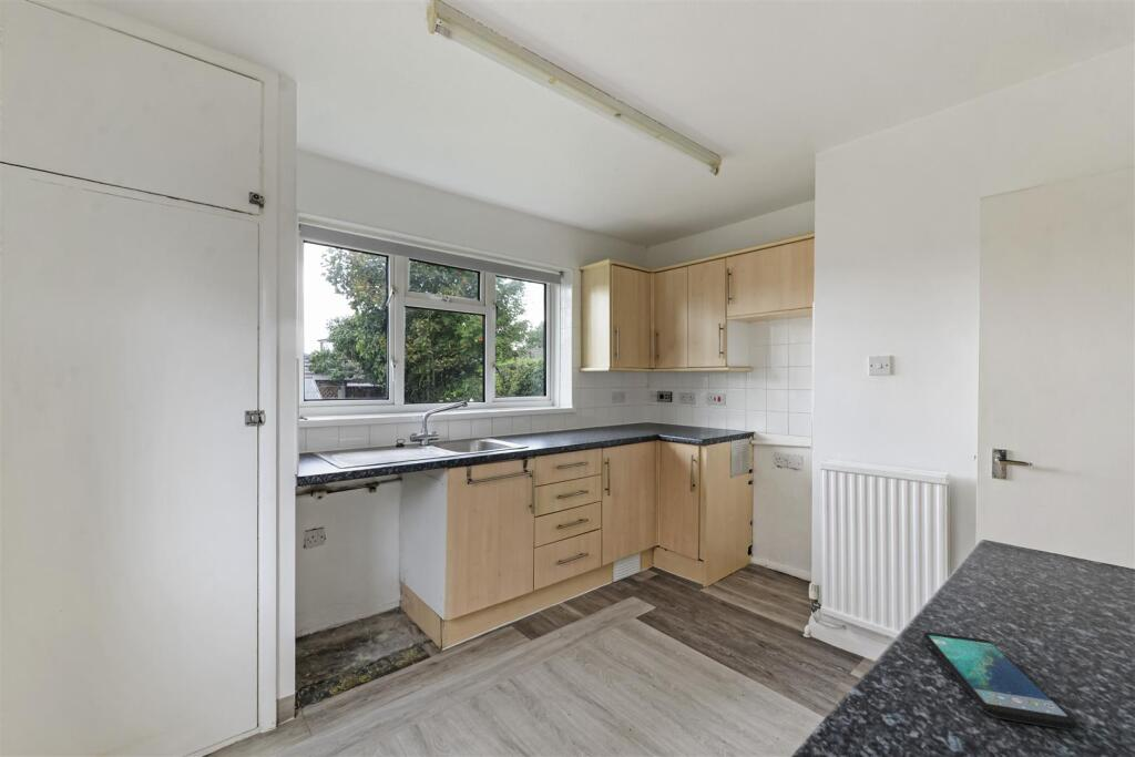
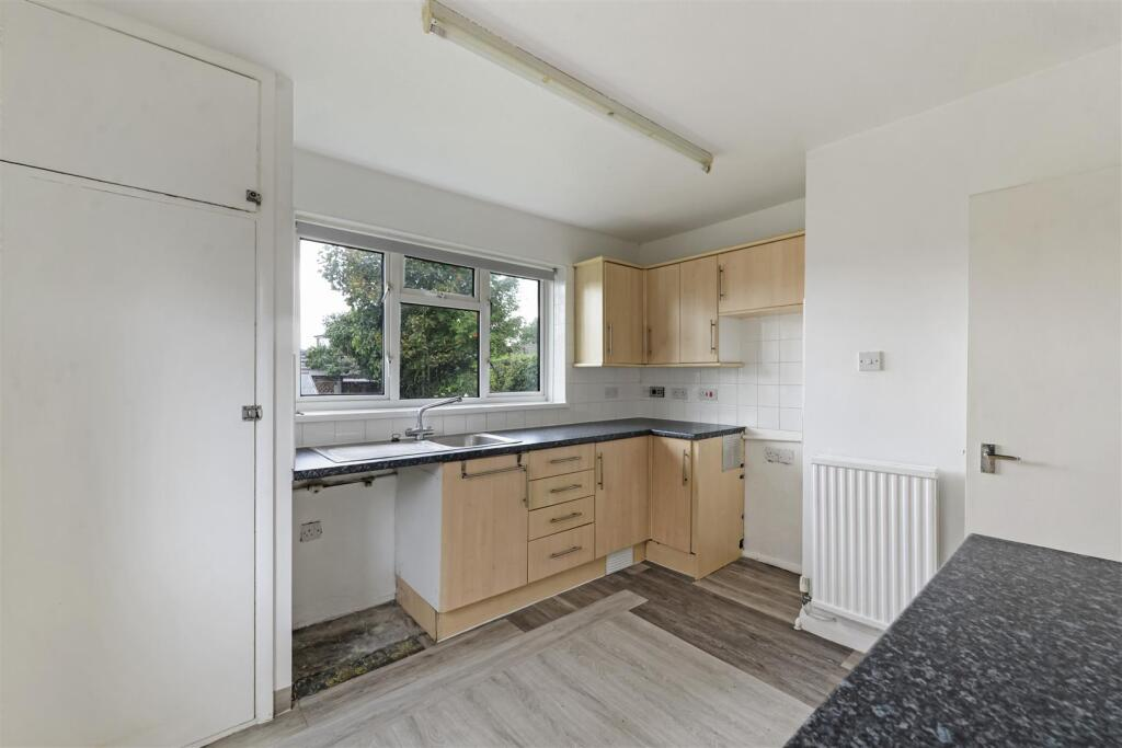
- smartphone [923,632,1078,732]
